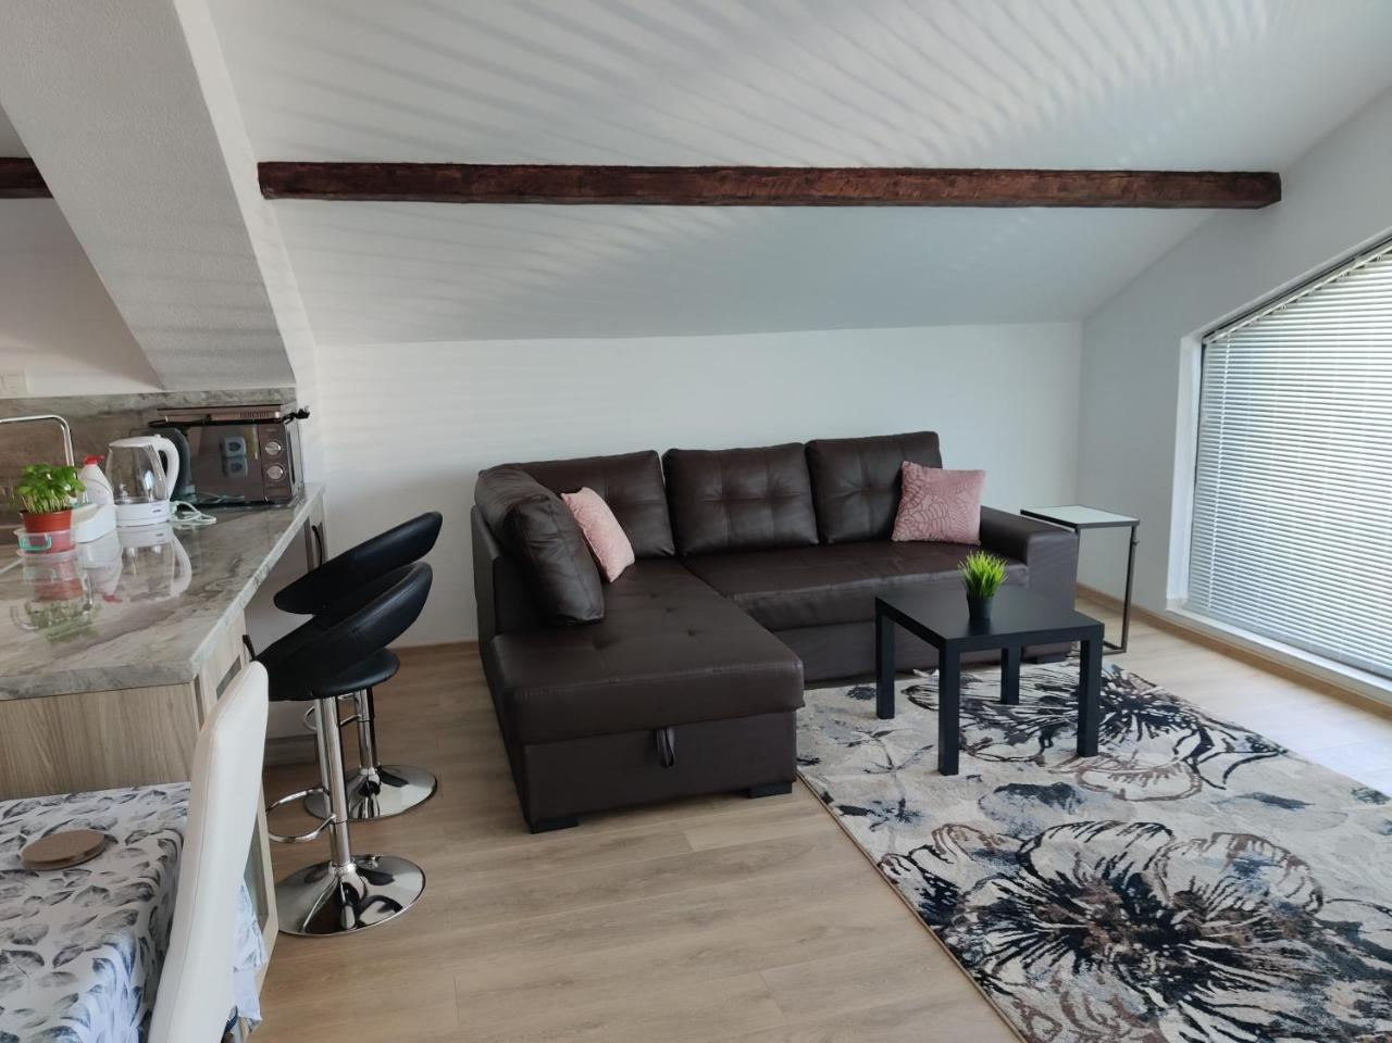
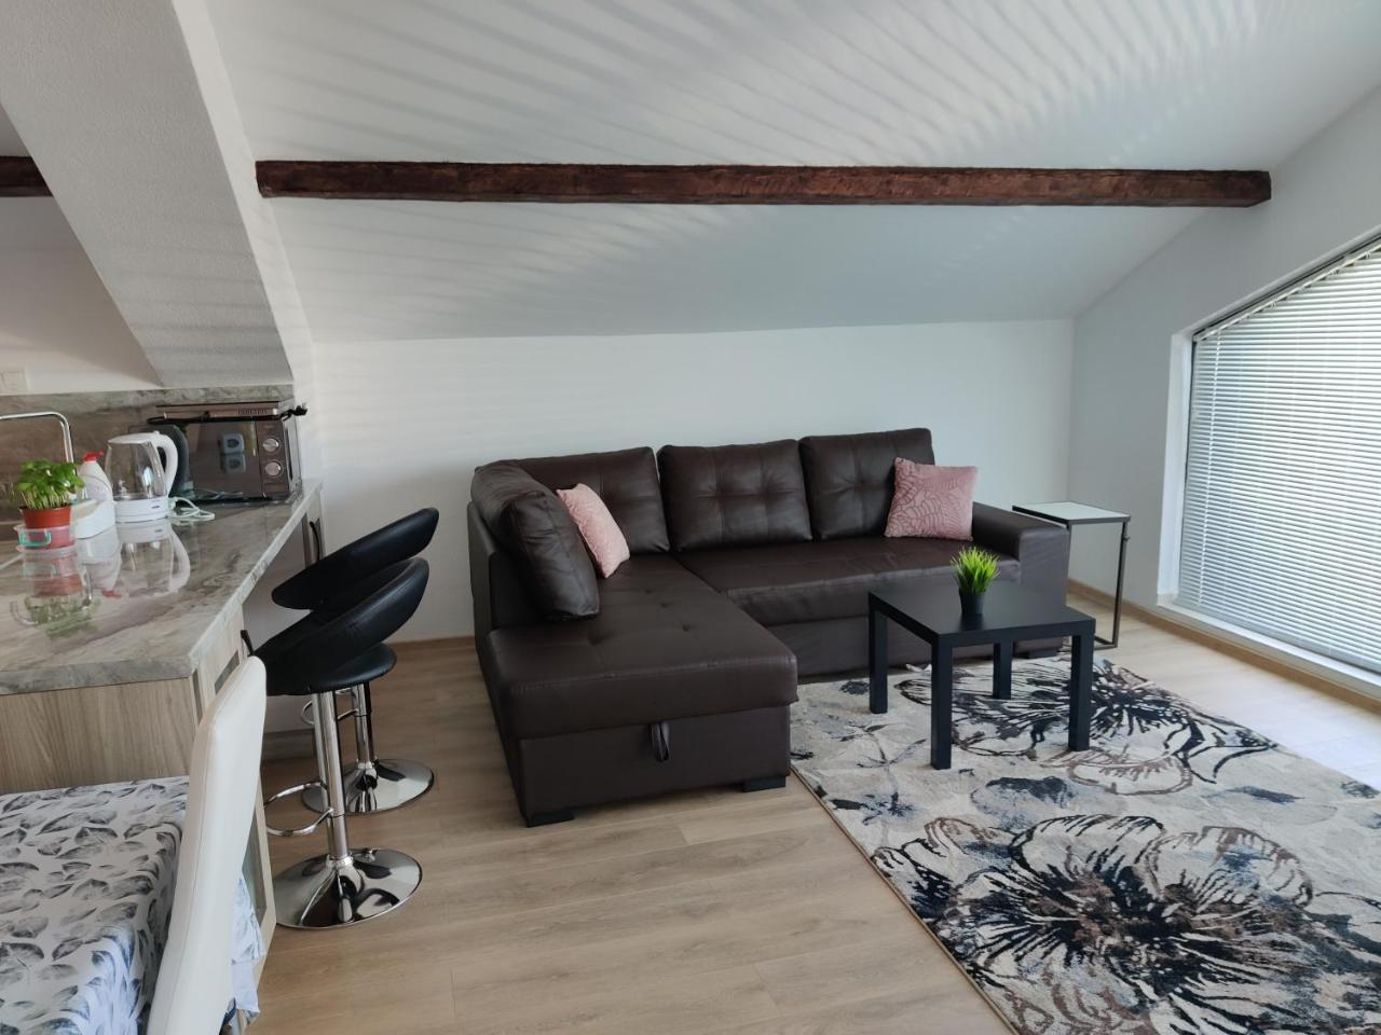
- coaster [21,828,106,871]
